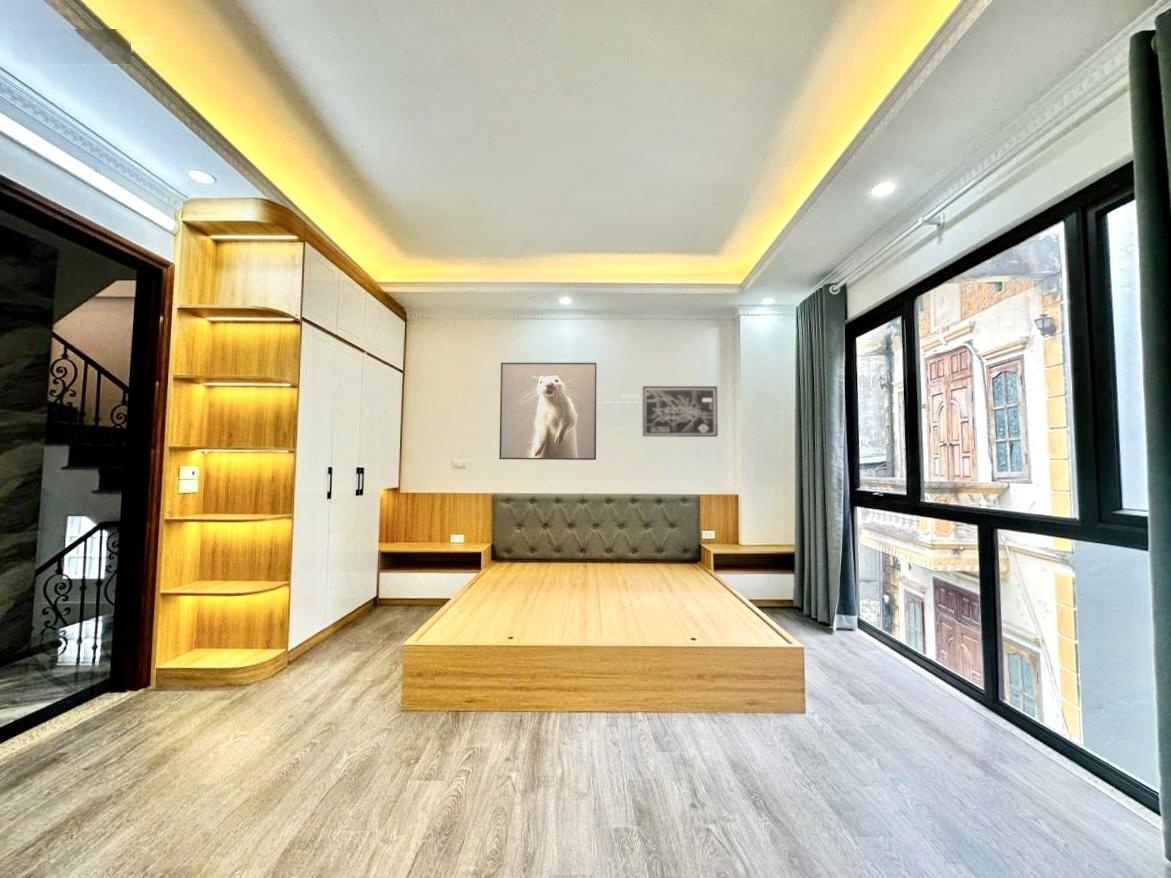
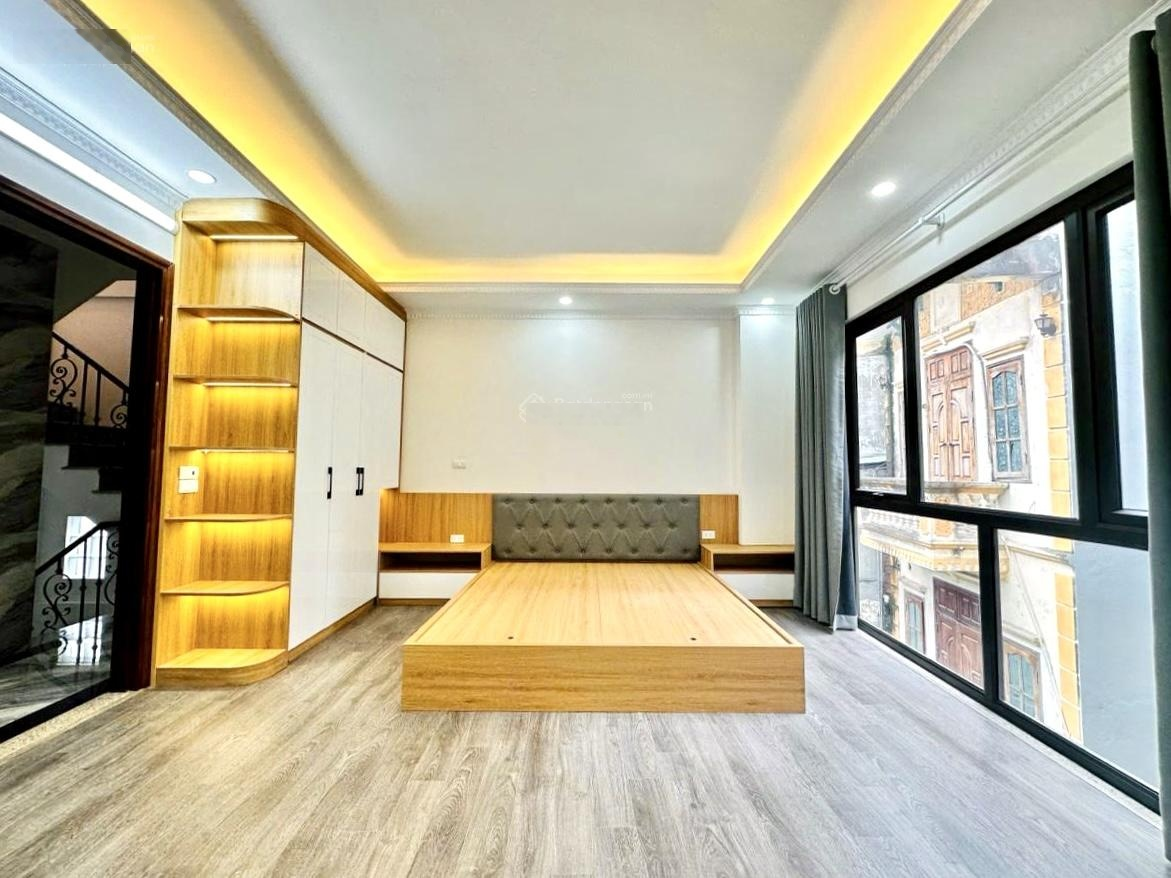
- wall art [642,385,719,438]
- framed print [498,362,598,461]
